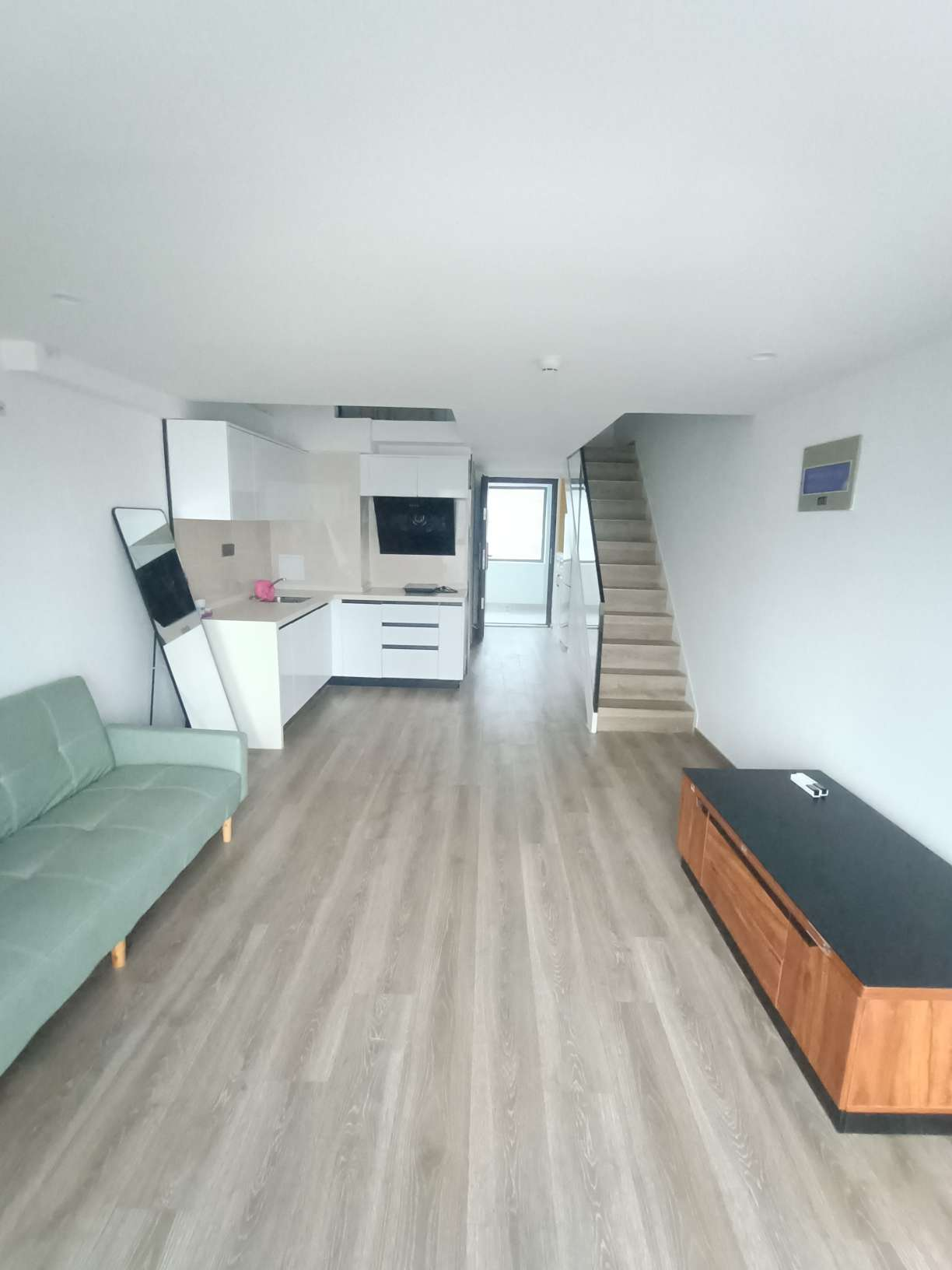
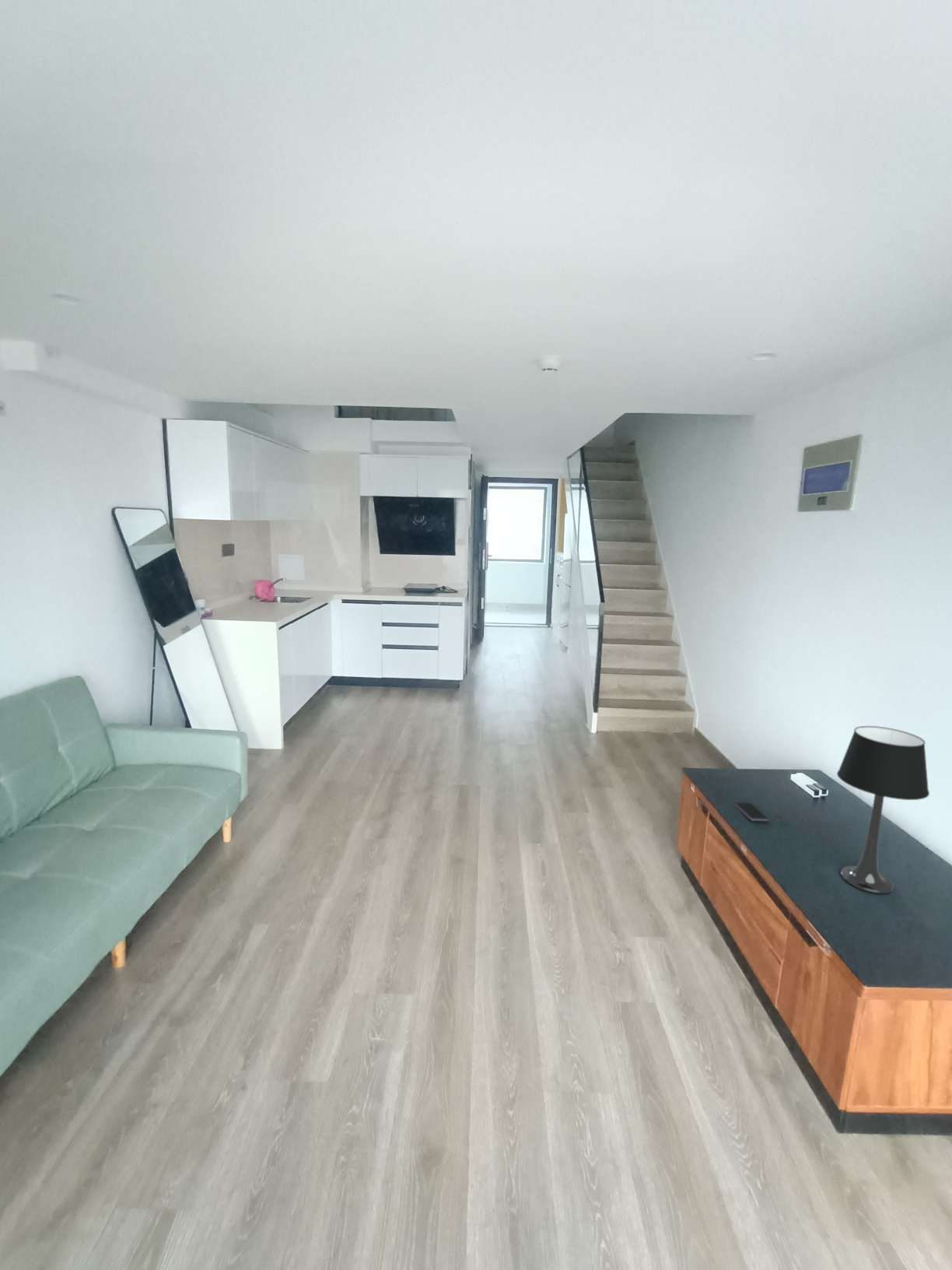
+ smartphone [734,802,769,822]
+ table lamp [836,725,930,894]
